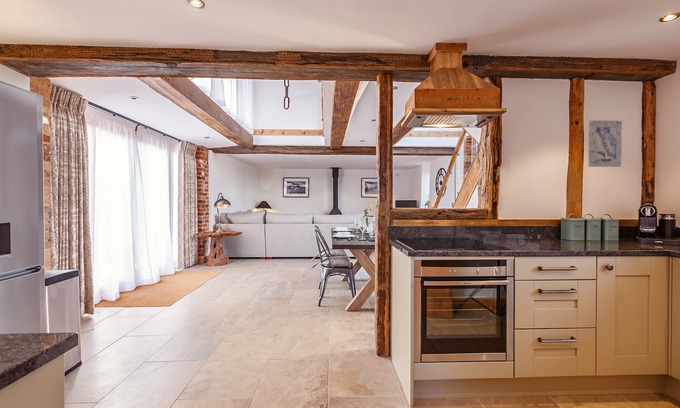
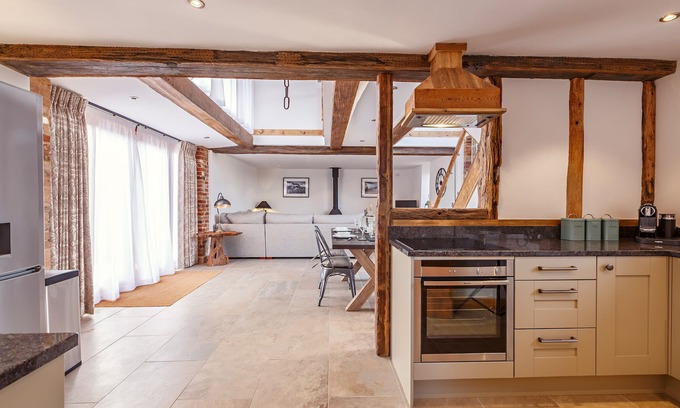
- wall art [587,119,623,168]
